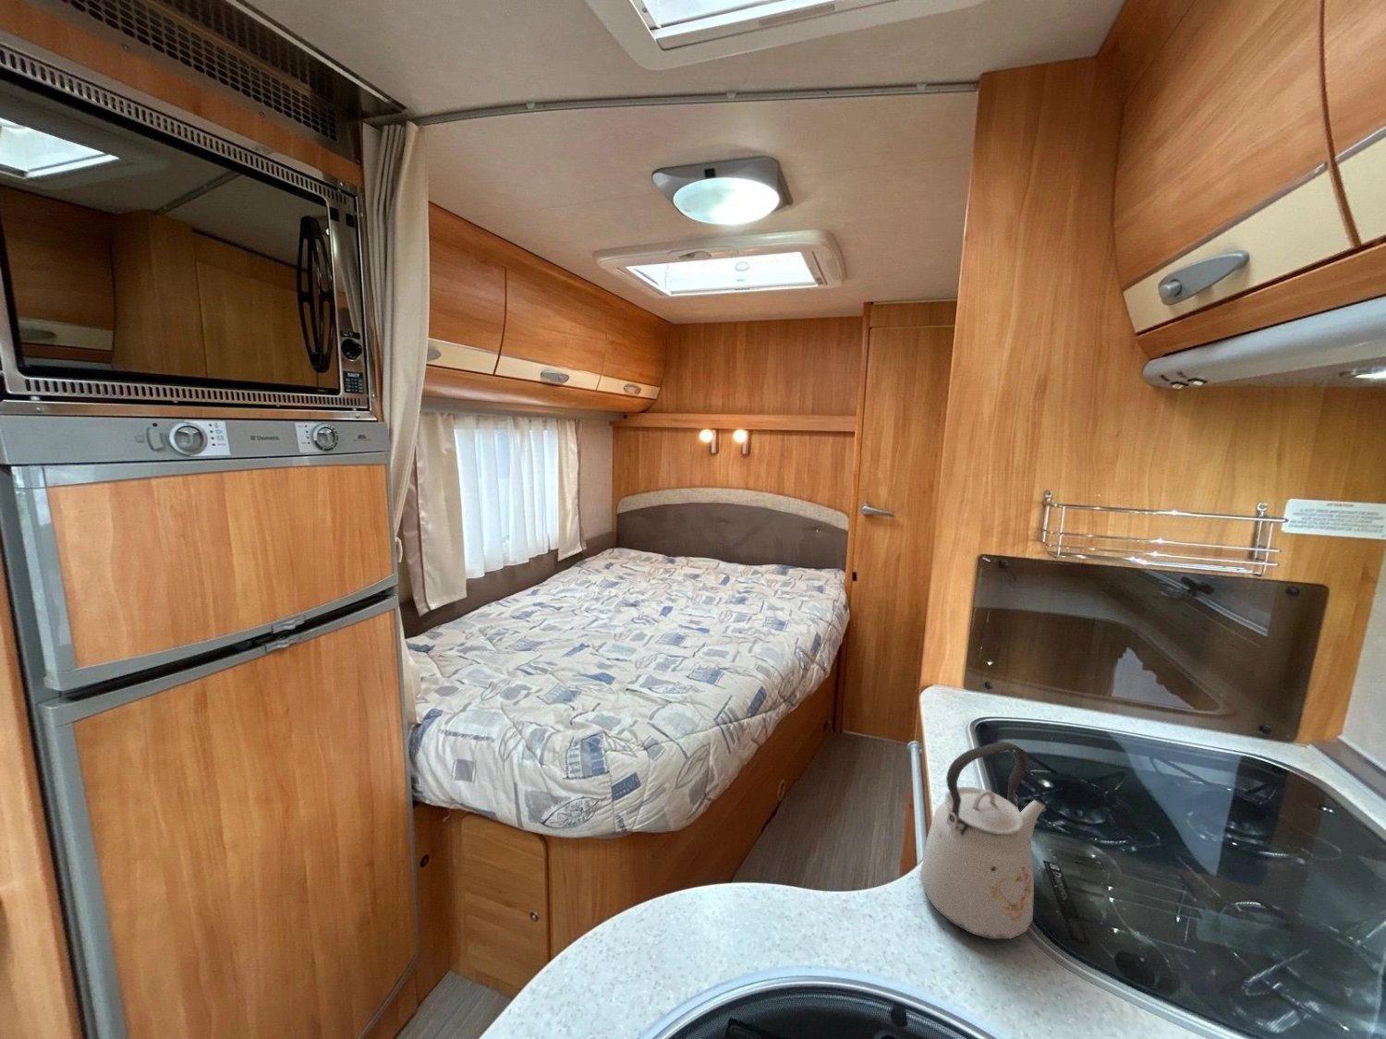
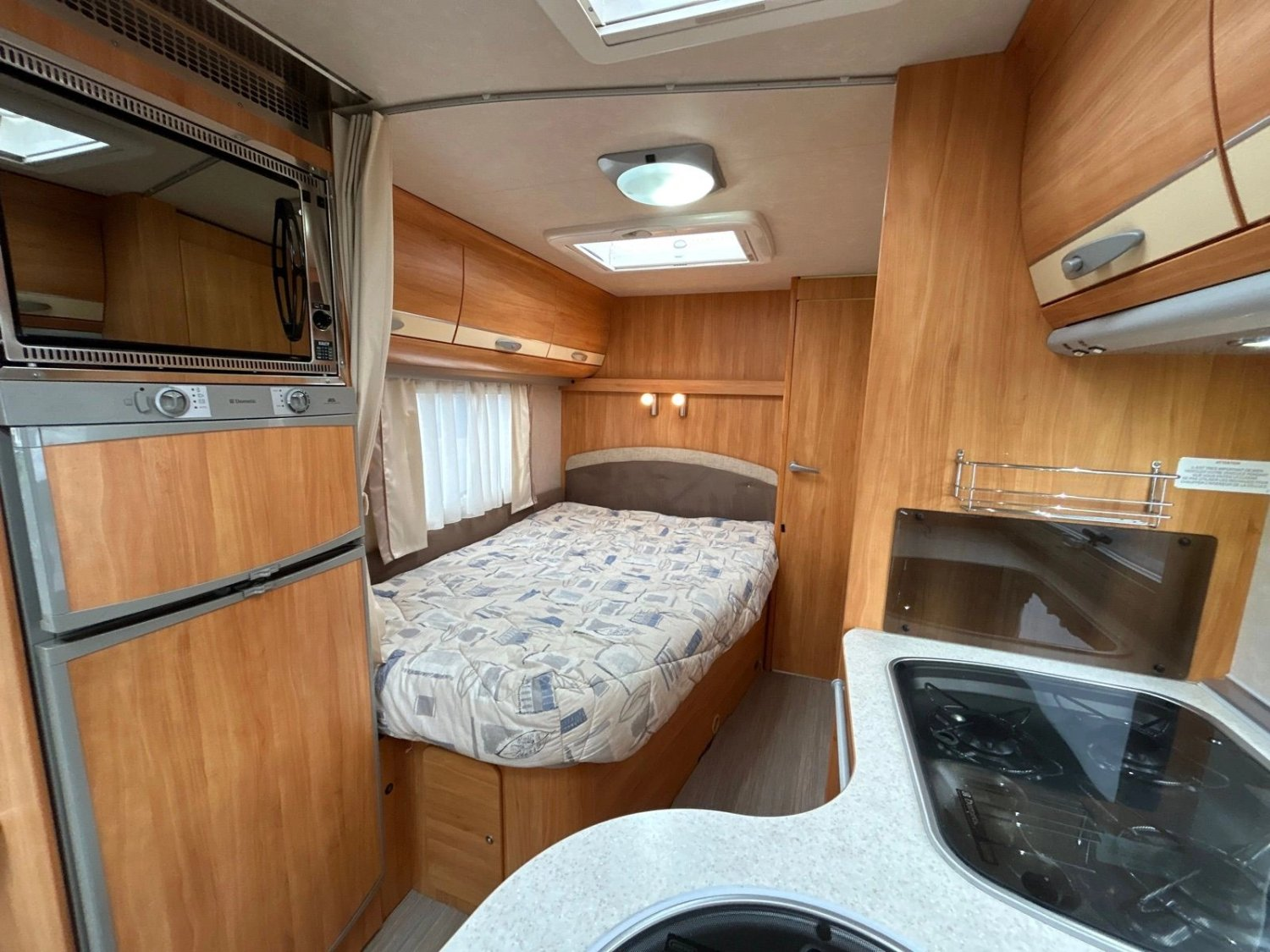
- kettle [919,741,1047,940]
